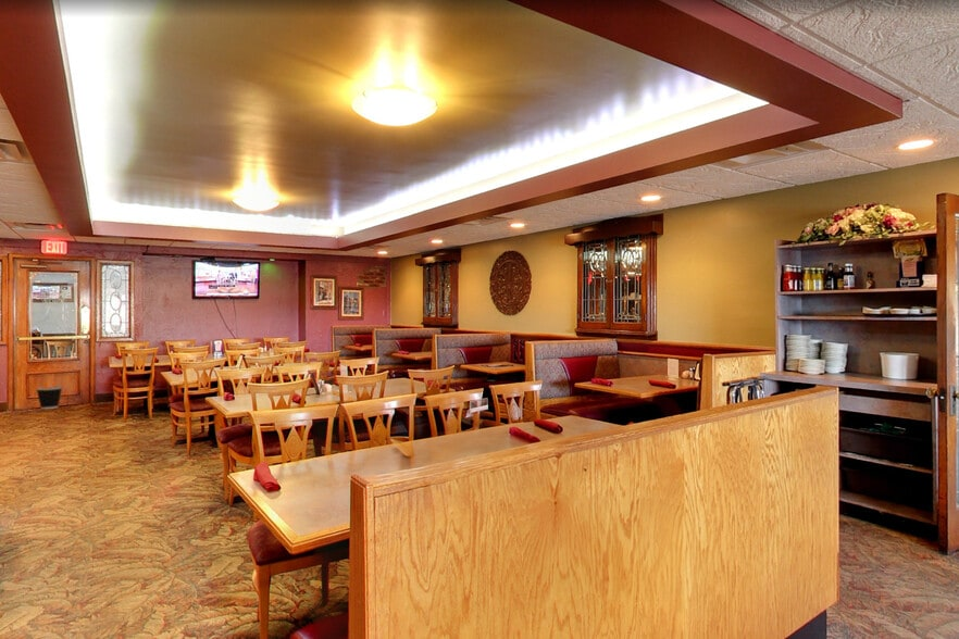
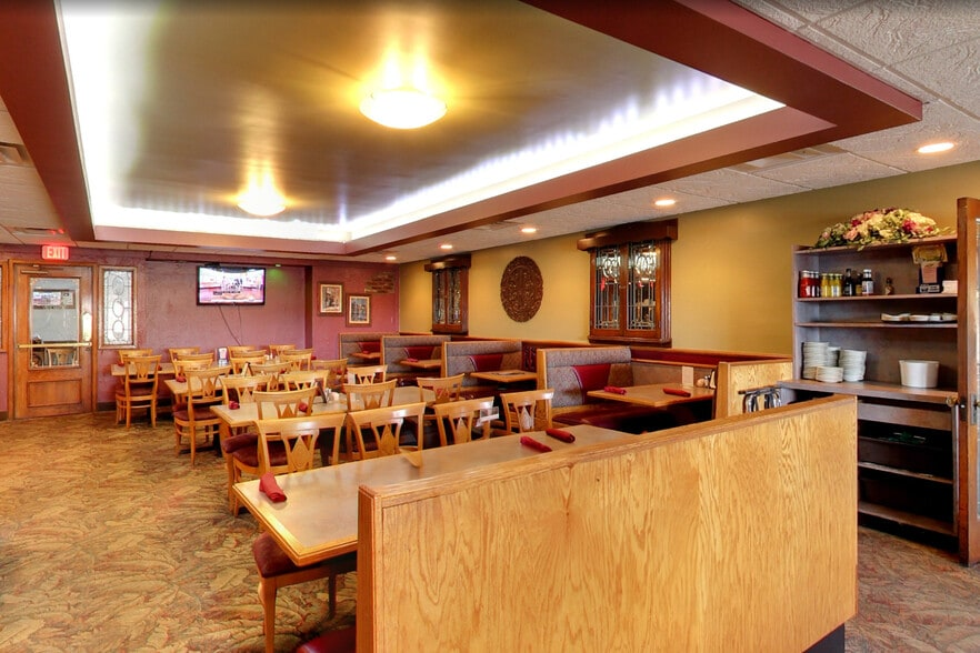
- wastebasket [35,385,64,410]
